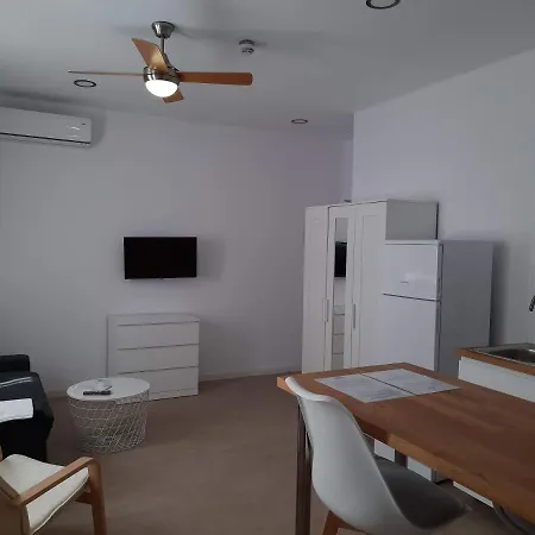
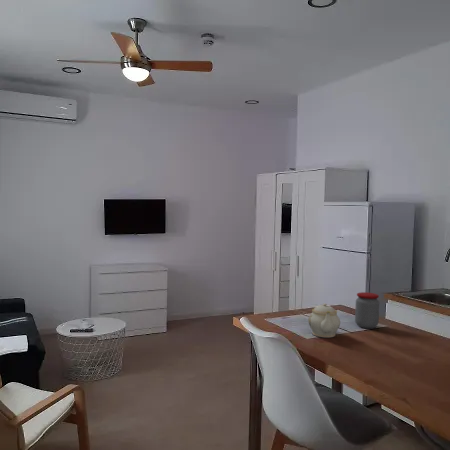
+ teapot [307,302,341,338]
+ jar [354,291,380,329]
